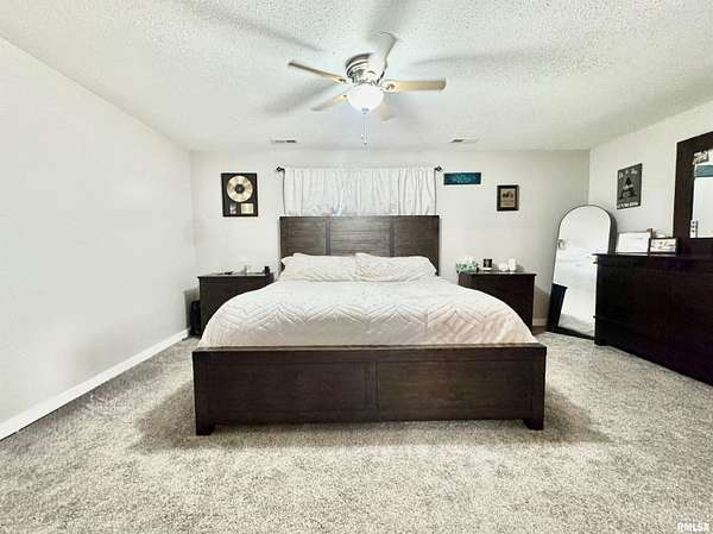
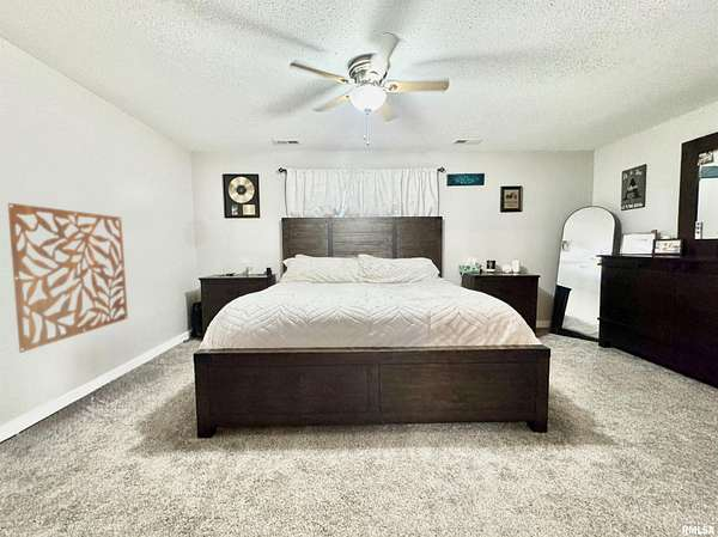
+ wall panel [6,202,129,354]
